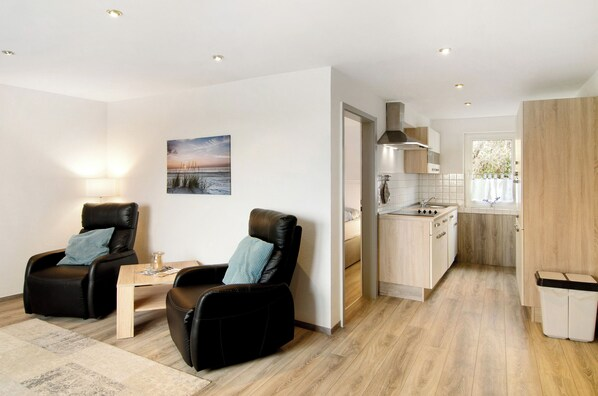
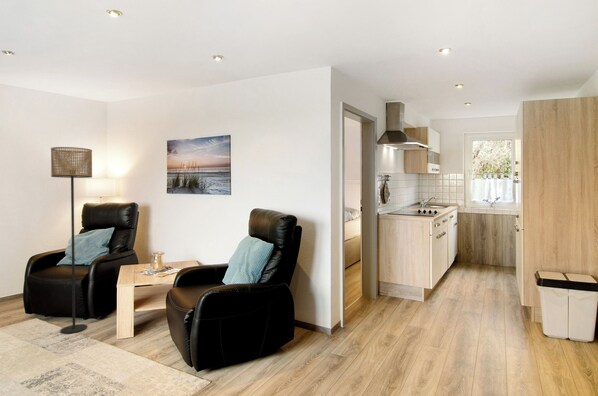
+ floor lamp [50,146,93,334]
